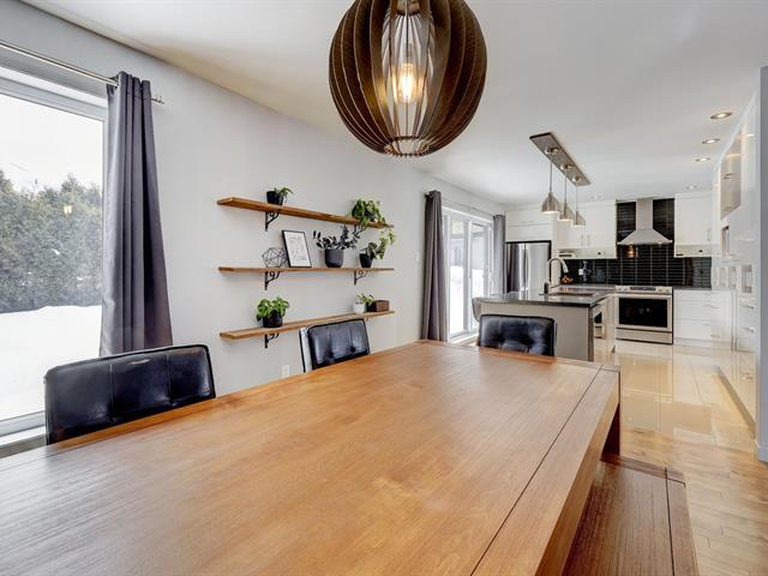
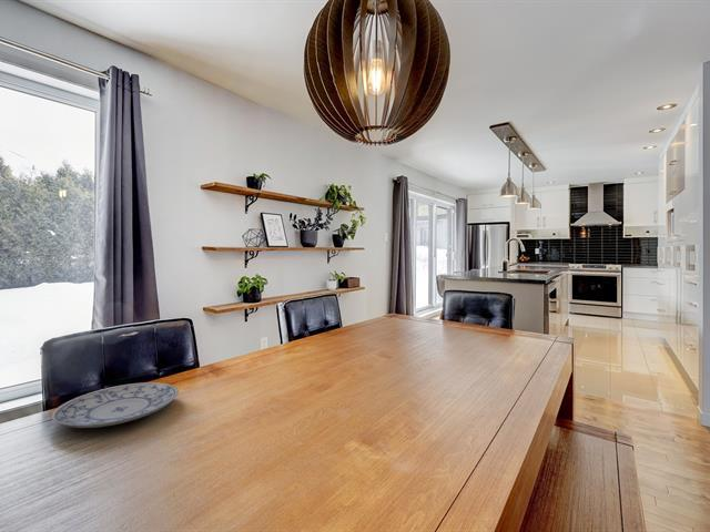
+ plate [51,381,180,429]
